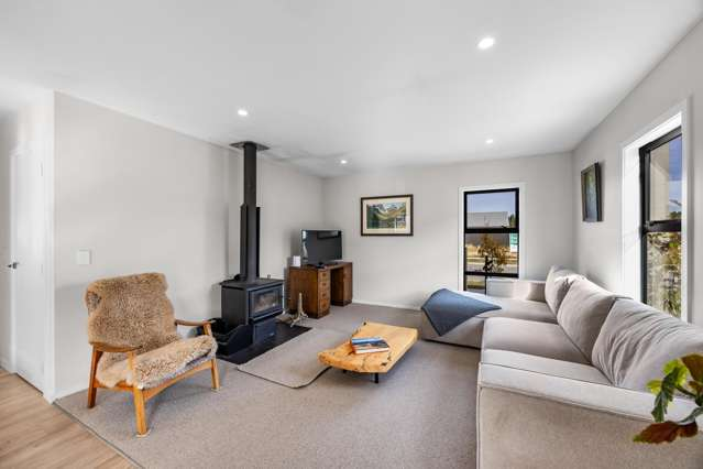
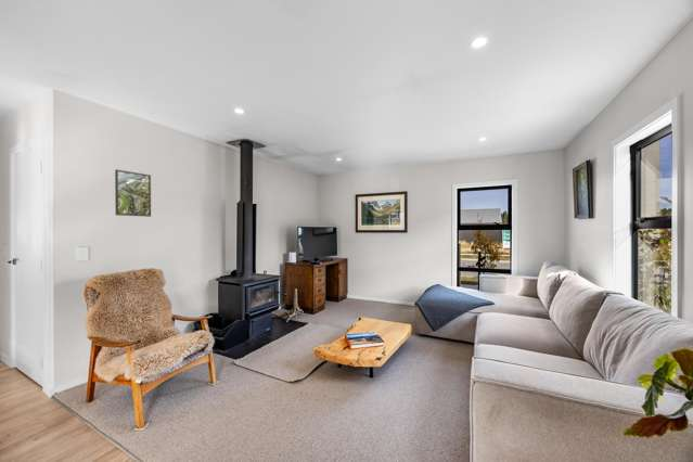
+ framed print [114,168,152,218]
